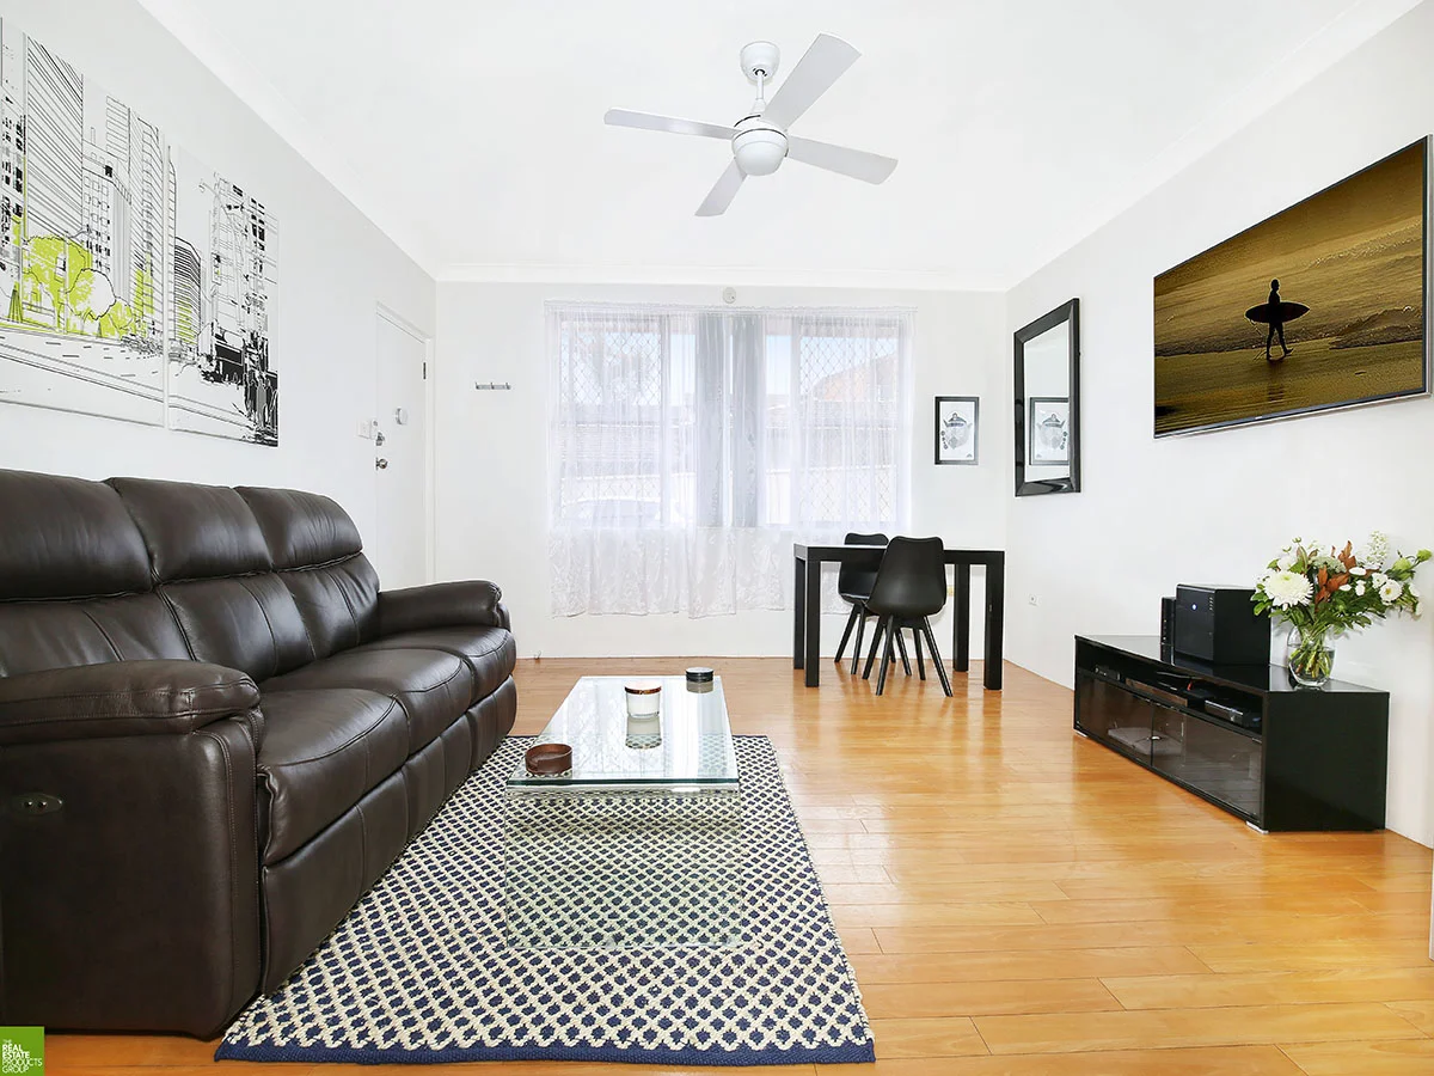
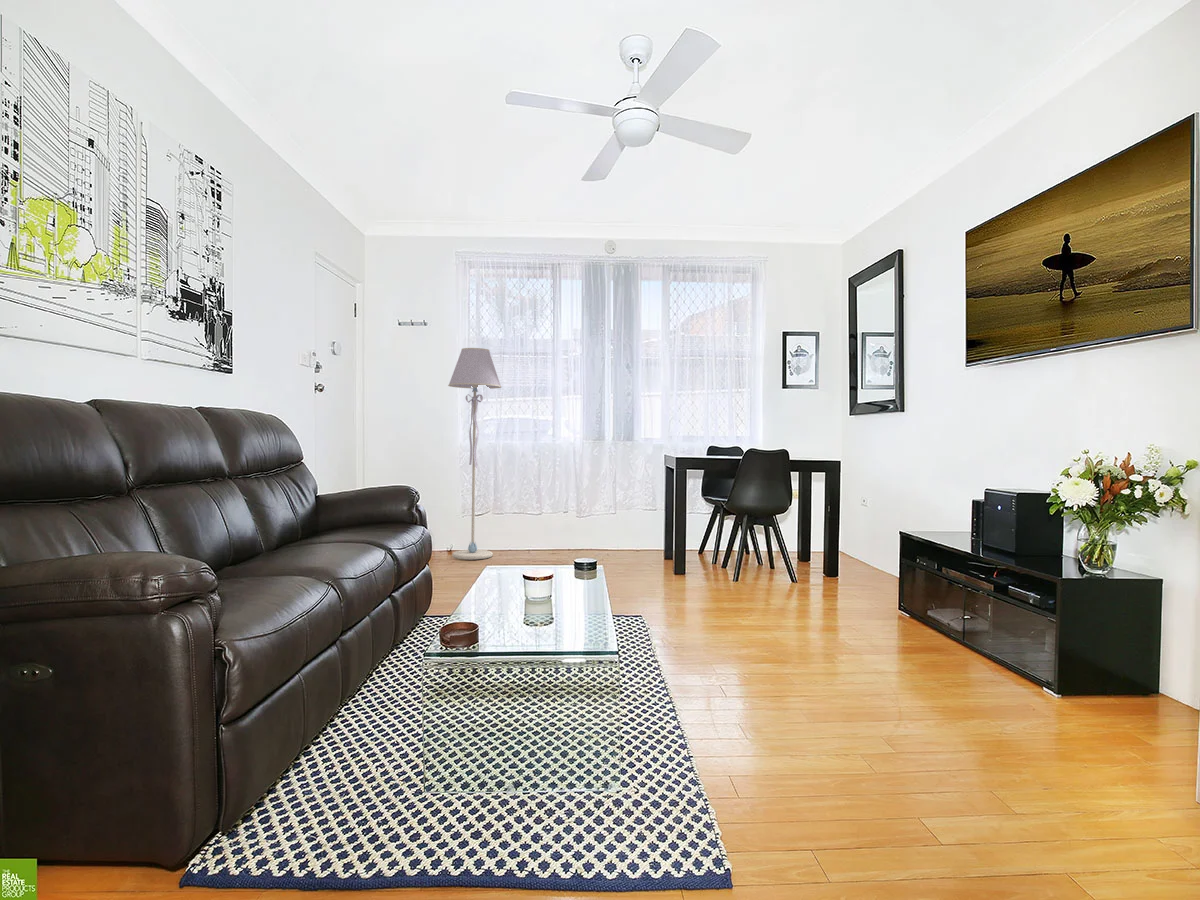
+ floor lamp [447,347,502,561]
